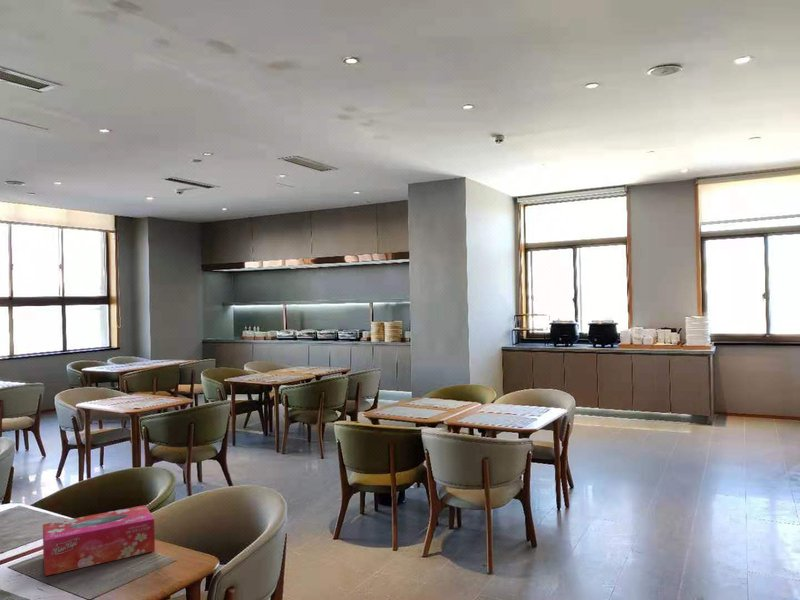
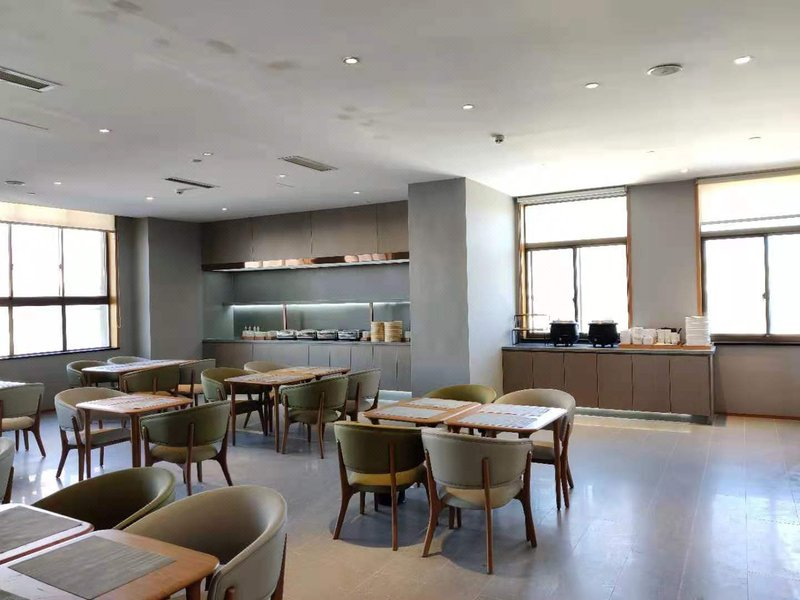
- tissue box [42,504,156,577]
